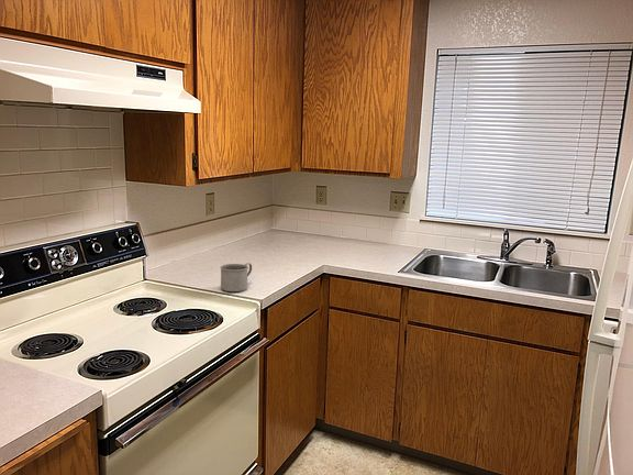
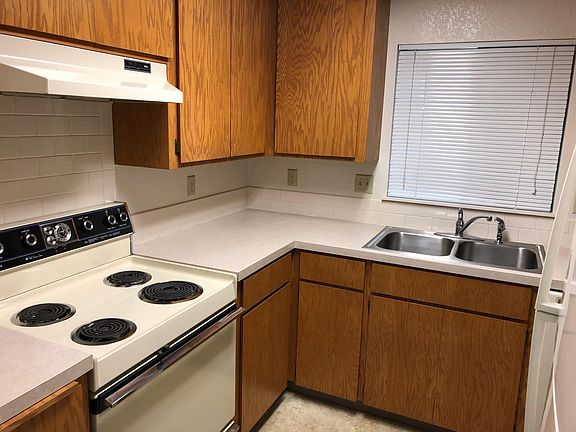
- mug [219,262,253,292]
